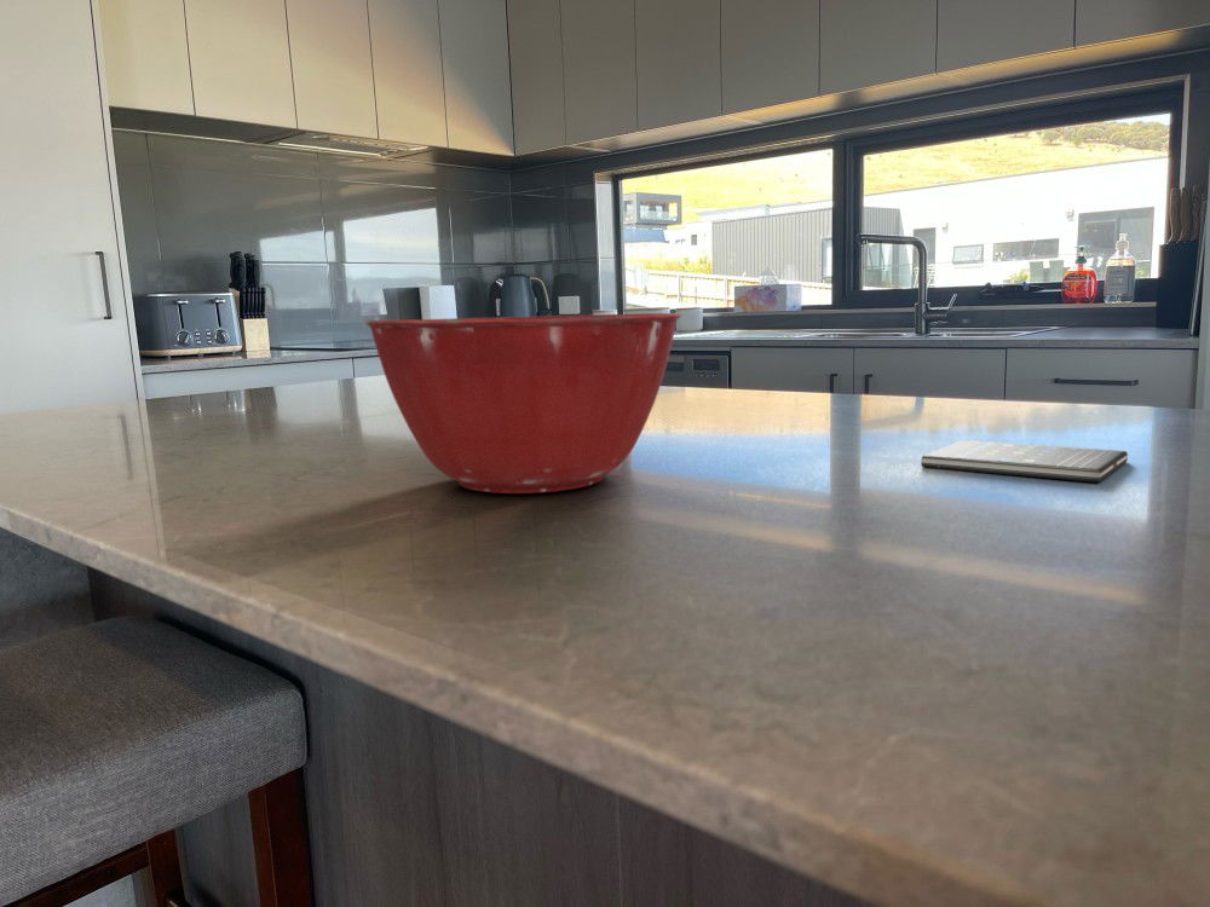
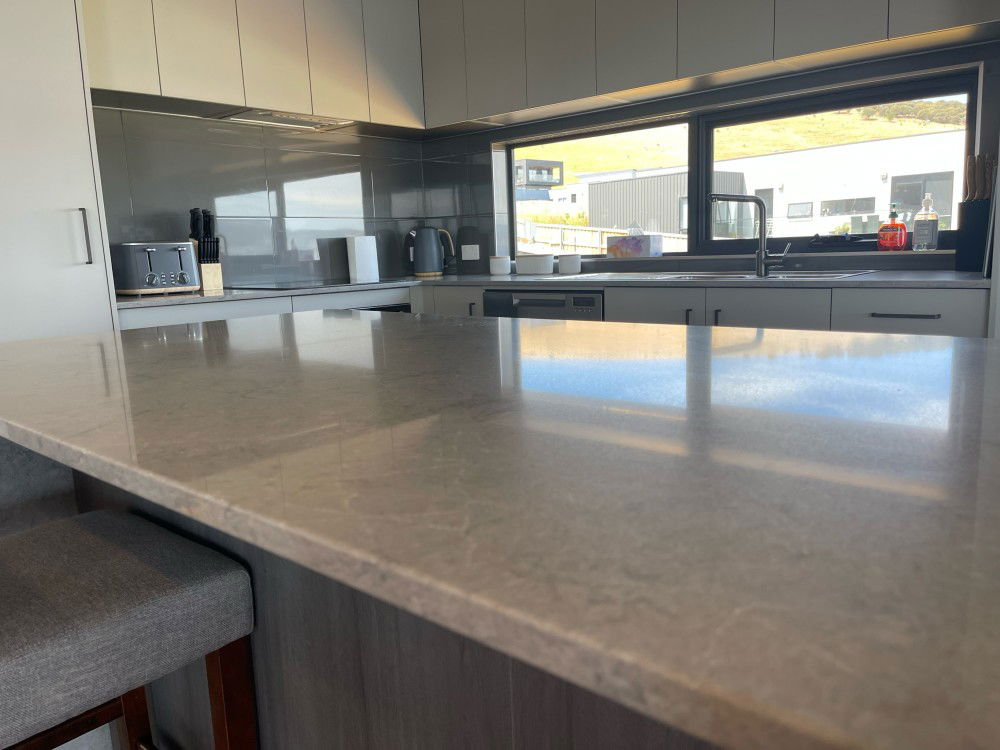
- smartphone [920,439,1129,484]
- mixing bowl [364,312,682,495]
